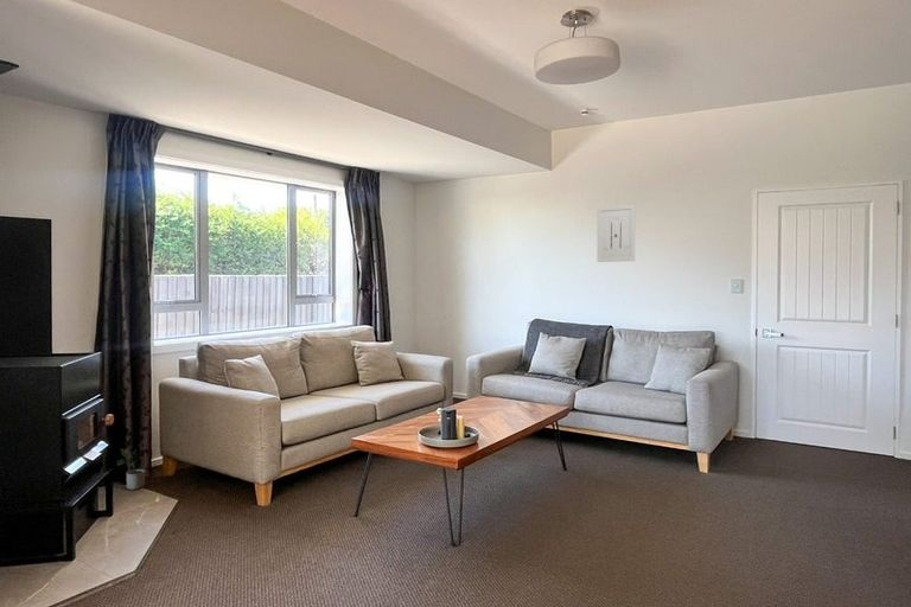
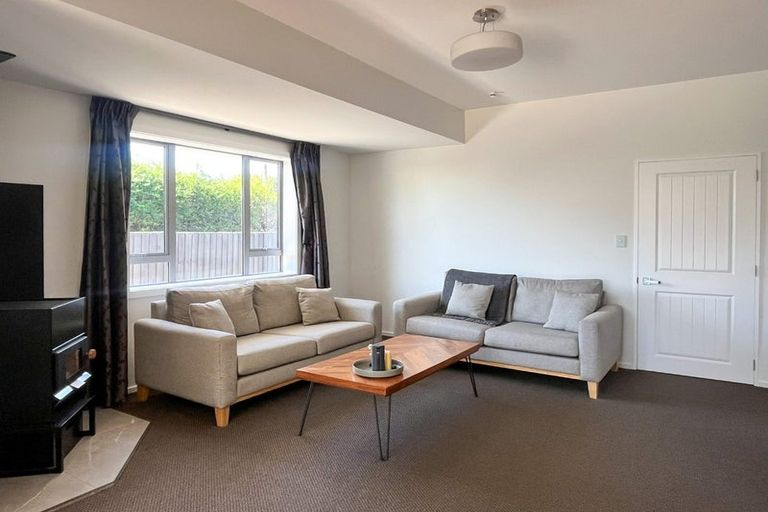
- potted plant [116,445,147,491]
- wall art [597,204,636,263]
